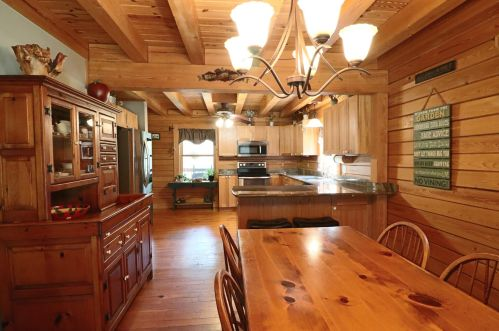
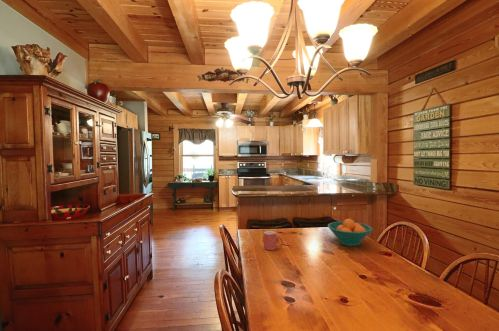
+ fruit bowl [327,218,374,247]
+ mug [263,230,284,251]
